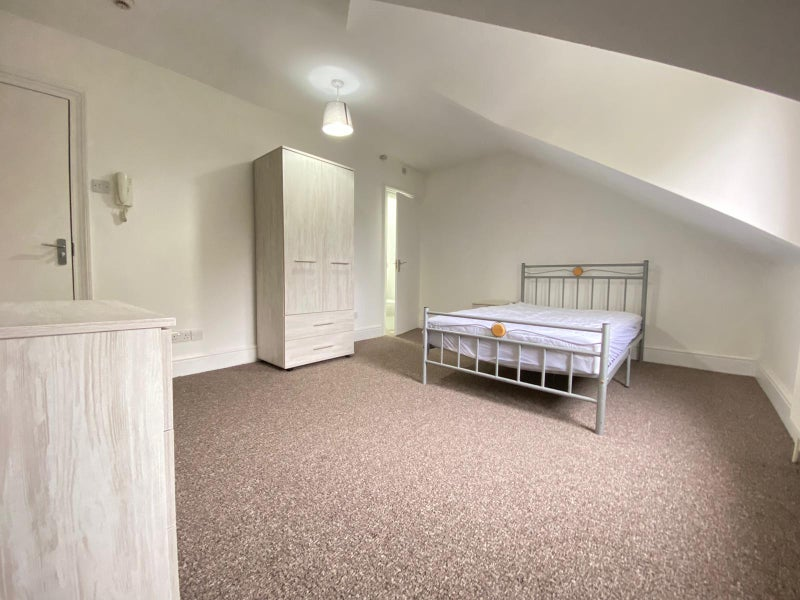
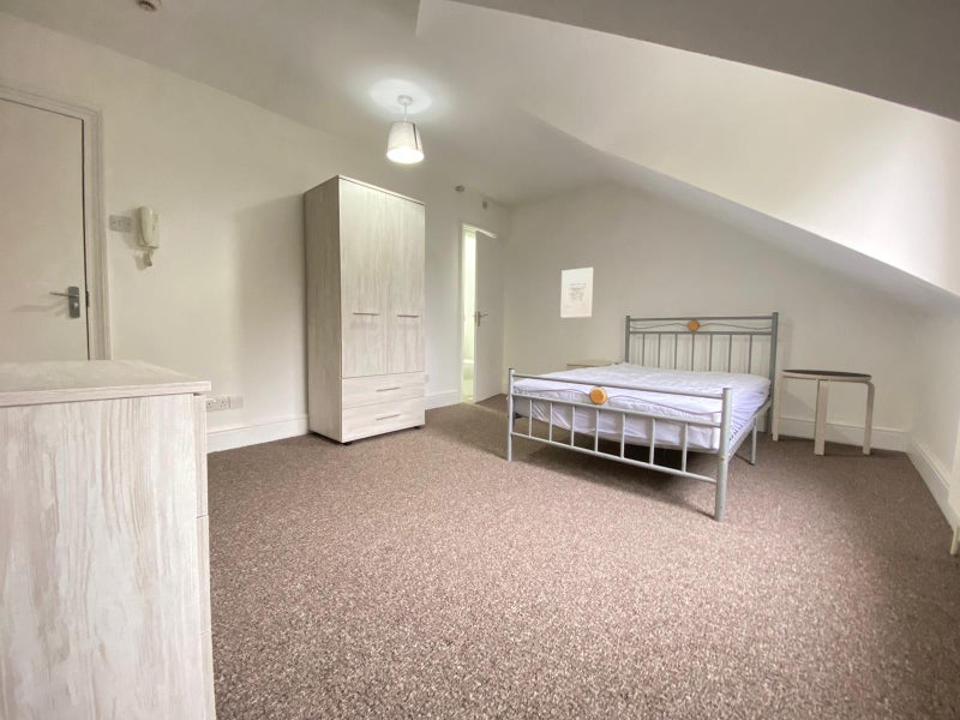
+ wall art [559,266,595,319]
+ side table [772,368,876,456]
